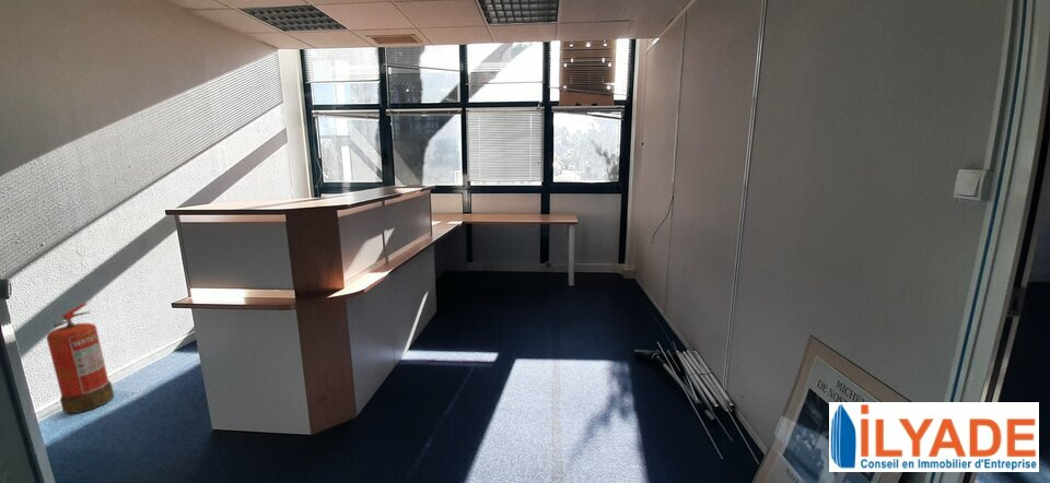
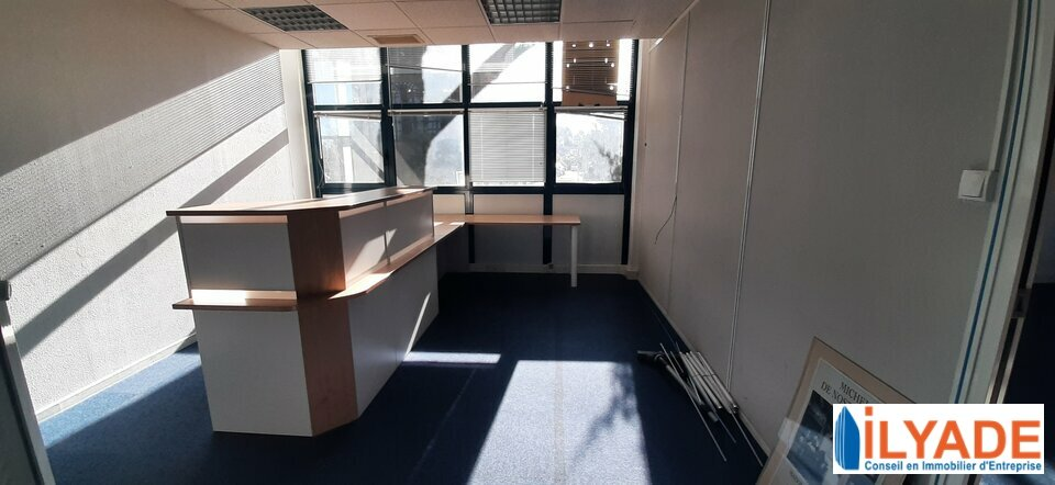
- fire extinguisher [46,303,115,414]
